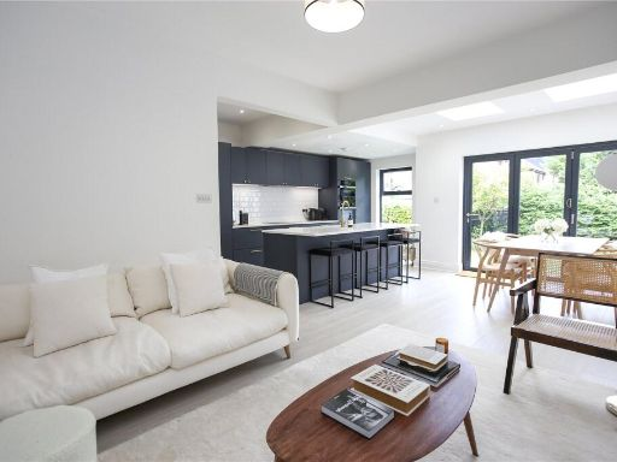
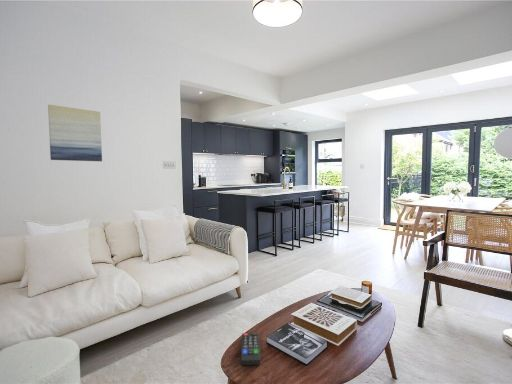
+ remote control [240,332,261,366]
+ wall art [47,104,103,162]
